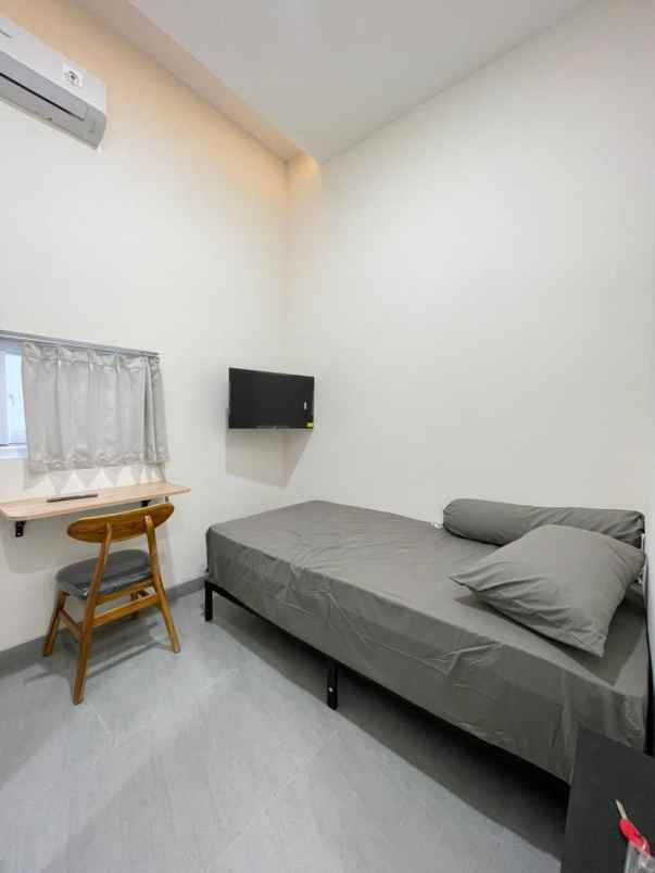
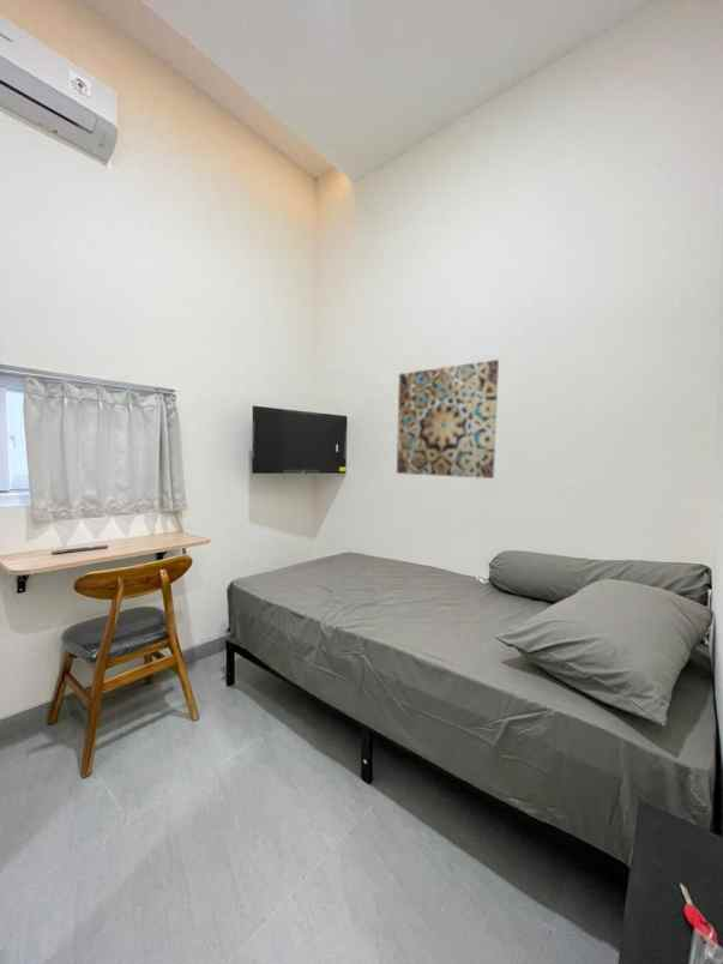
+ wall art [396,359,500,480]
